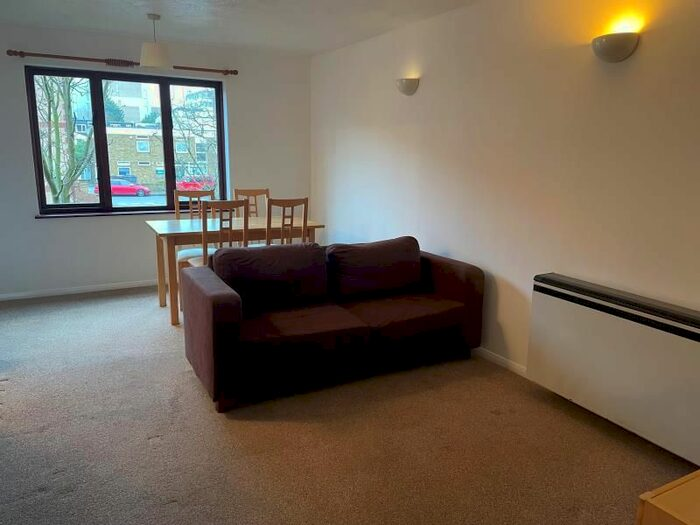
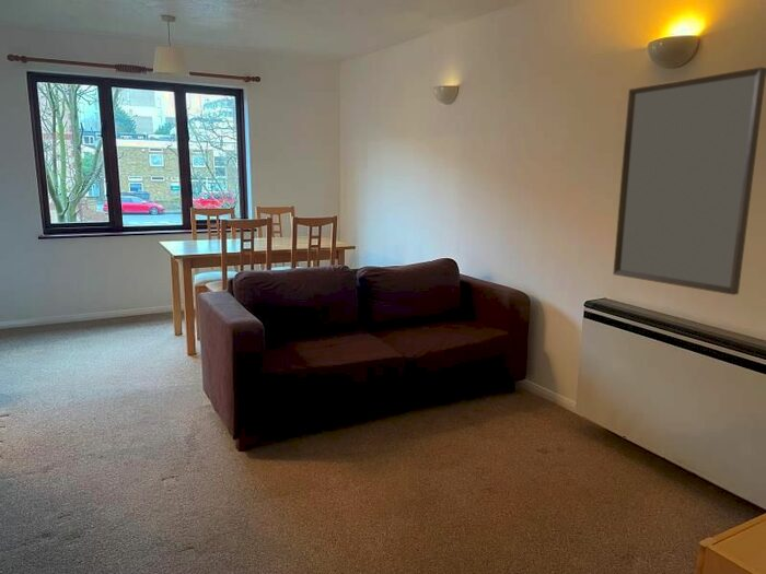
+ home mirror [612,66,766,296]
